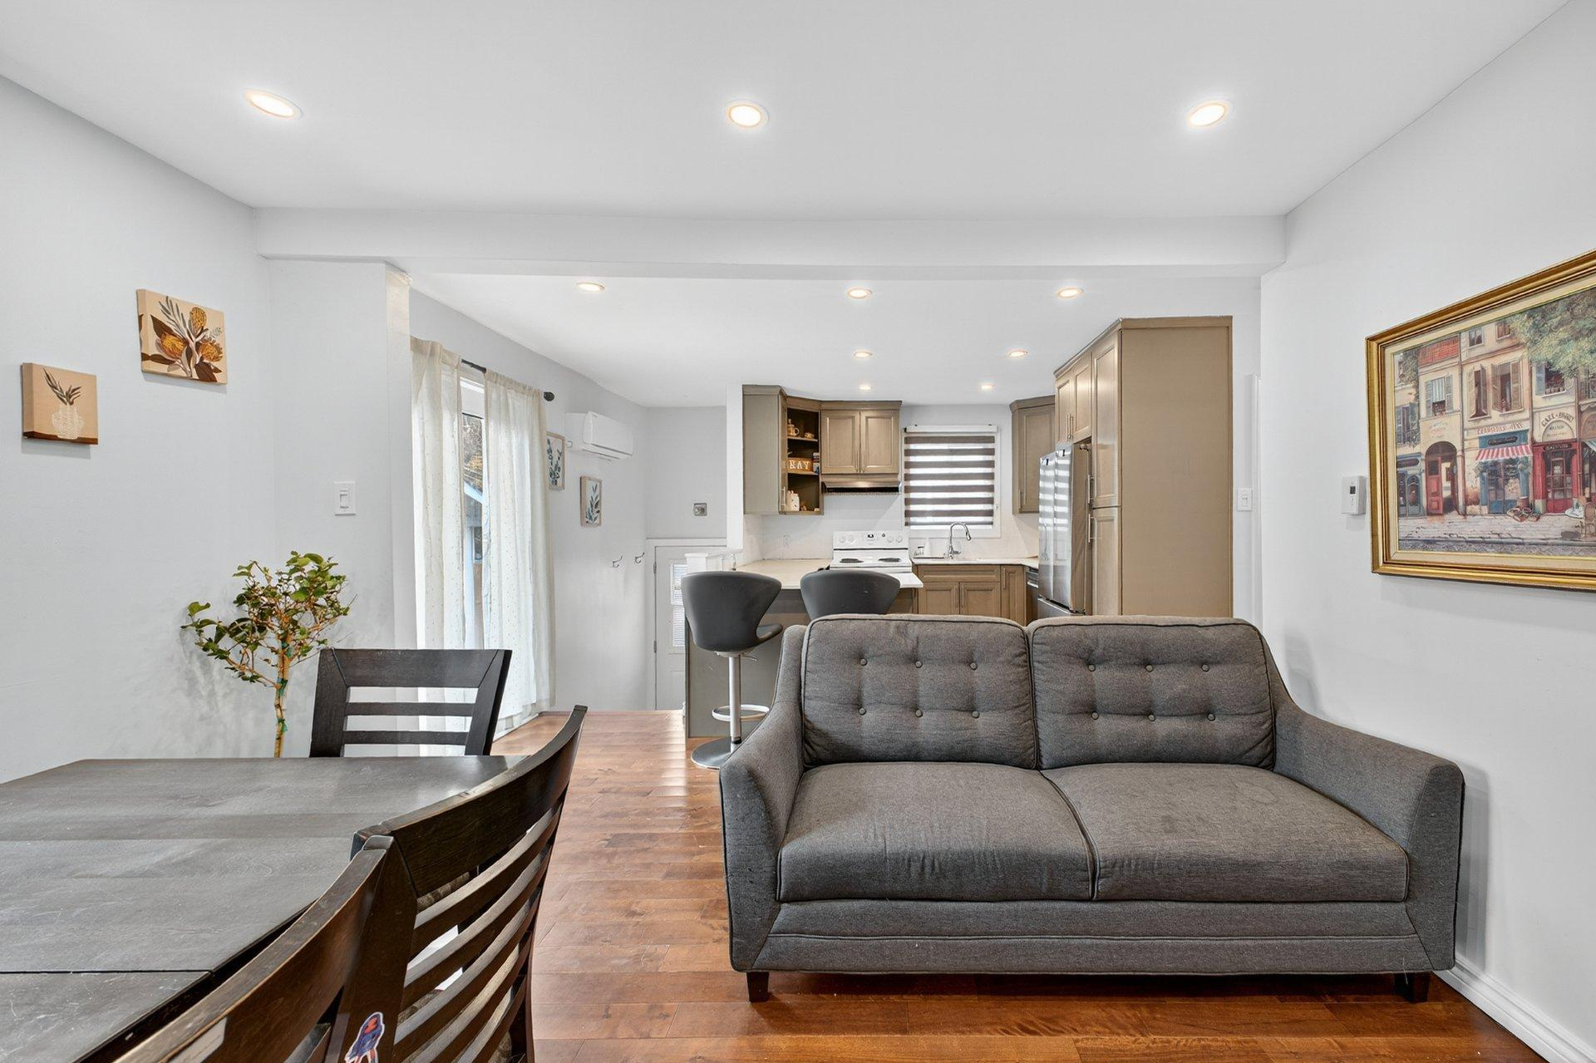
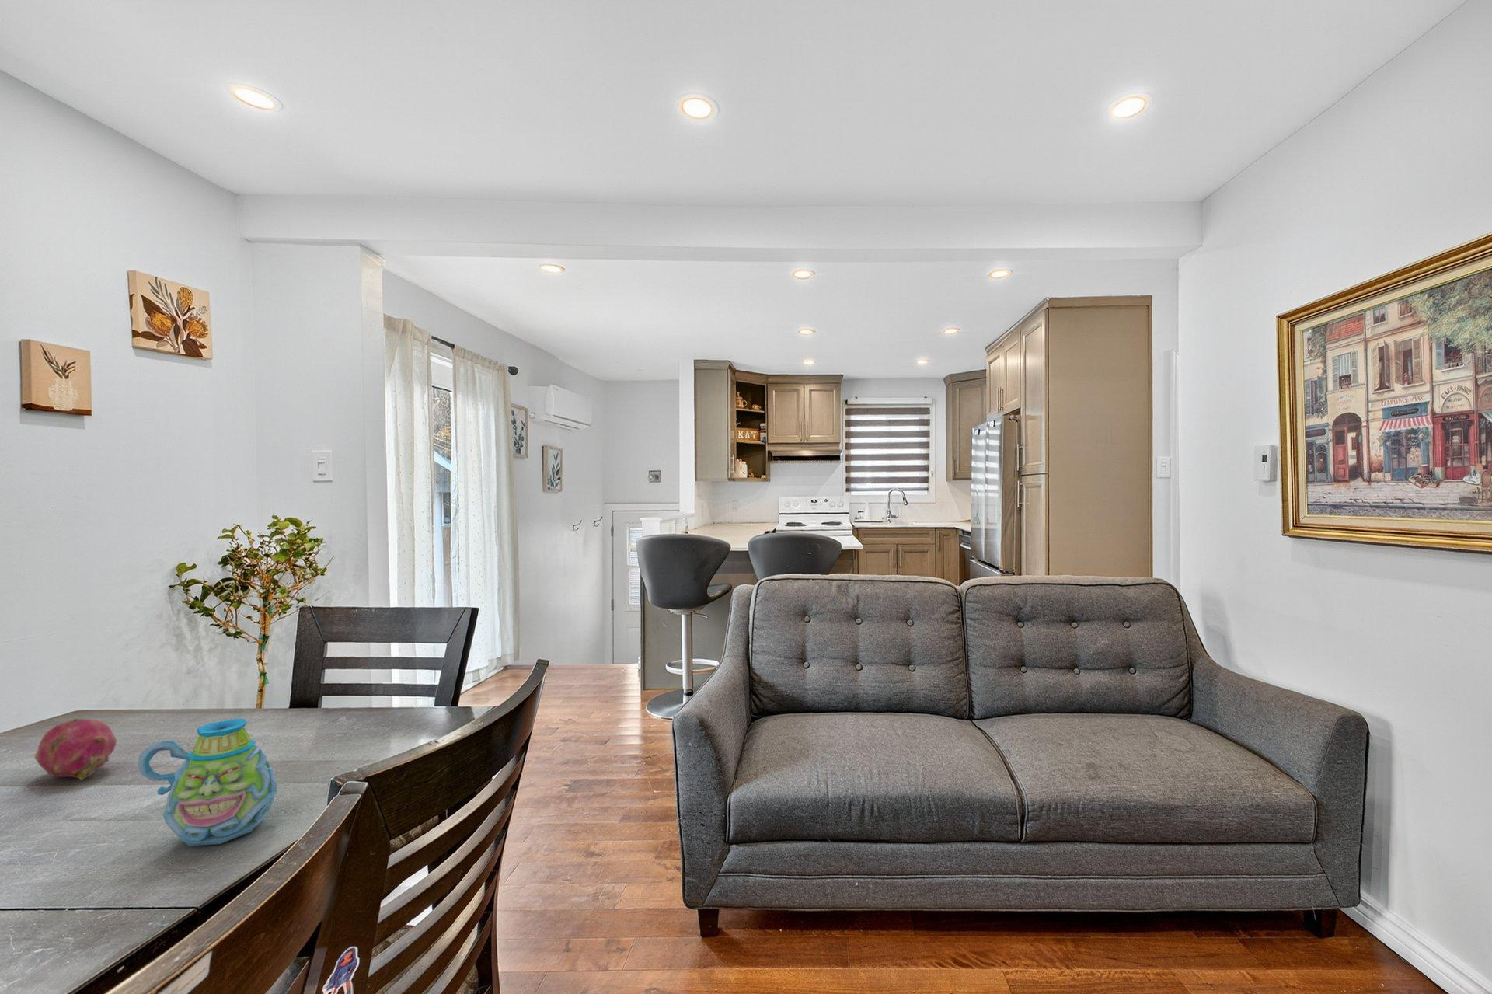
+ fruit [33,718,118,781]
+ mug [136,718,277,846]
